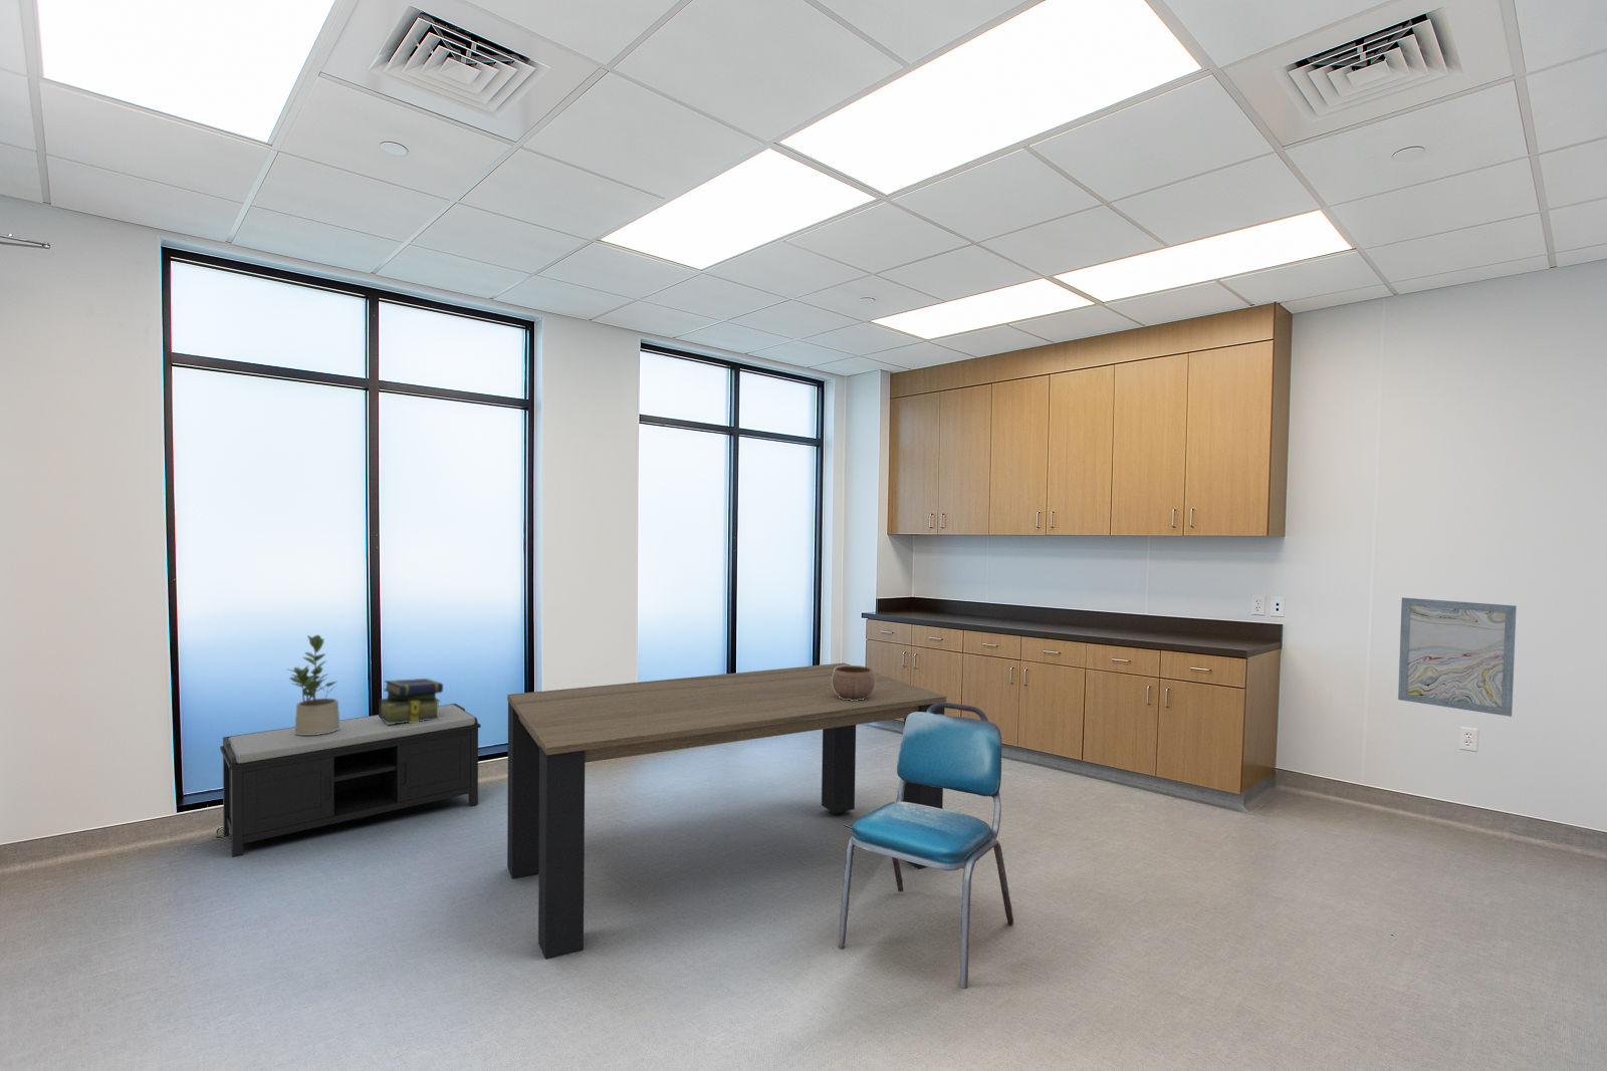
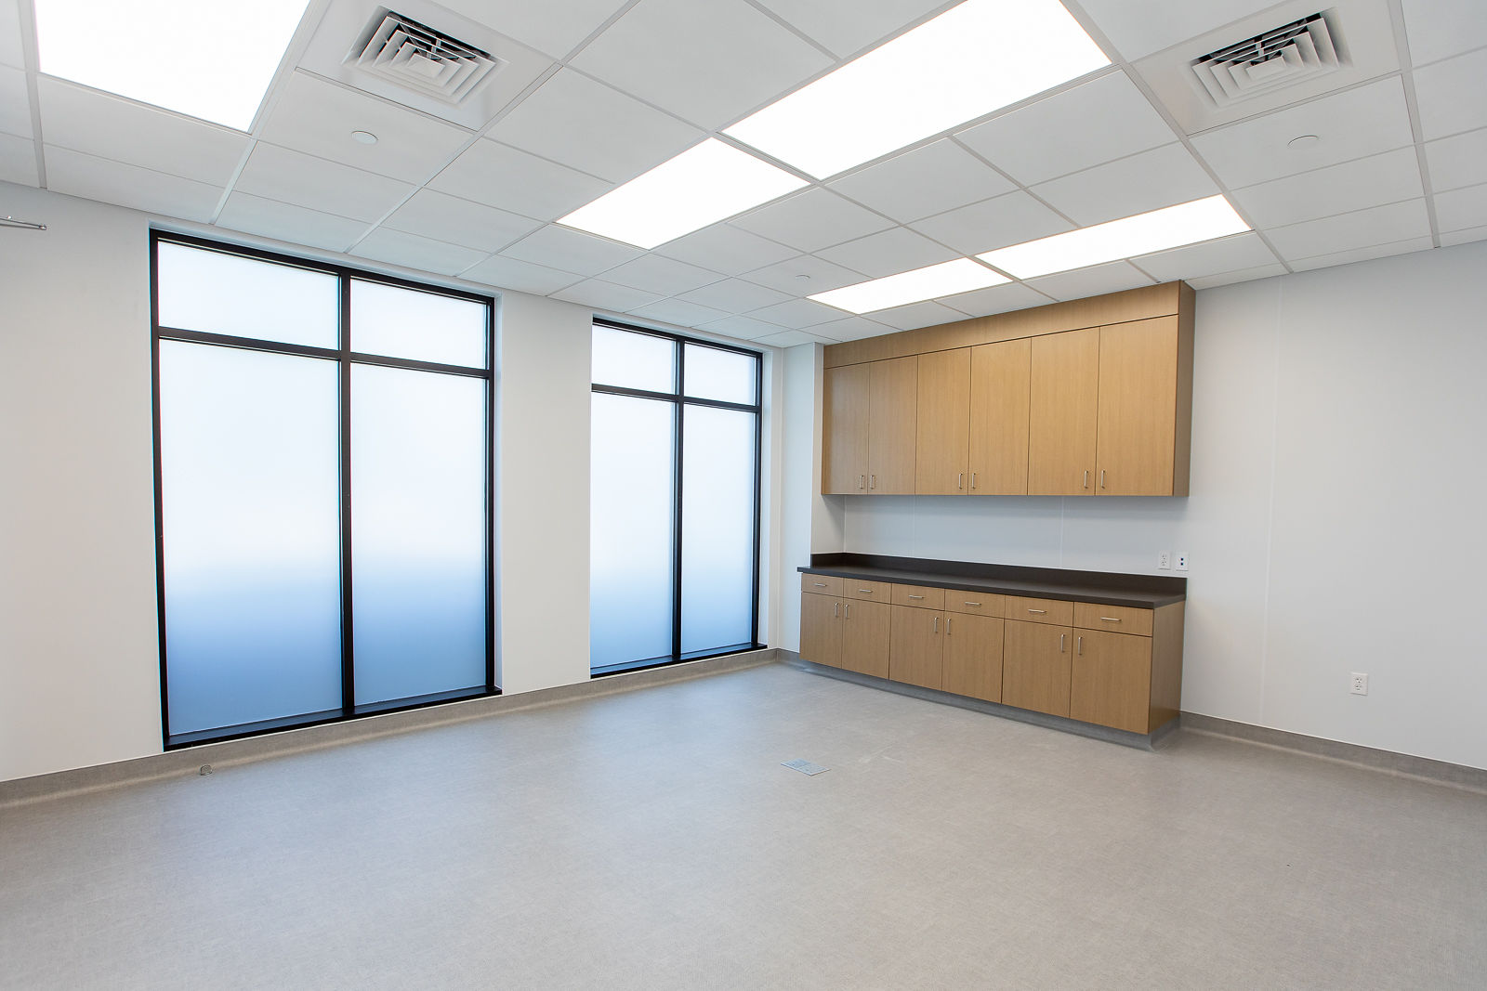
- bowl [832,665,875,700]
- dining chair [838,702,1014,990]
- stack of books [378,678,444,723]
- wall art [1397,596,1517,717]
- potted plant [286,635,341,735]
- dining table [506,662,947,961]
- bench [219,703,482,858]
